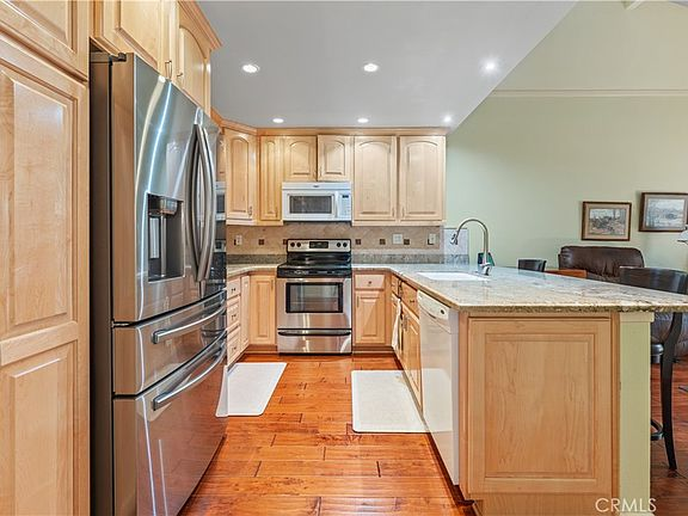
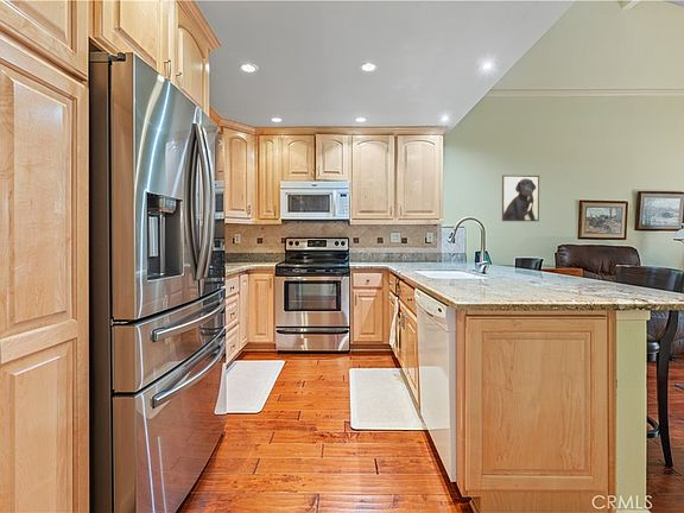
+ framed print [501,175,540,222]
